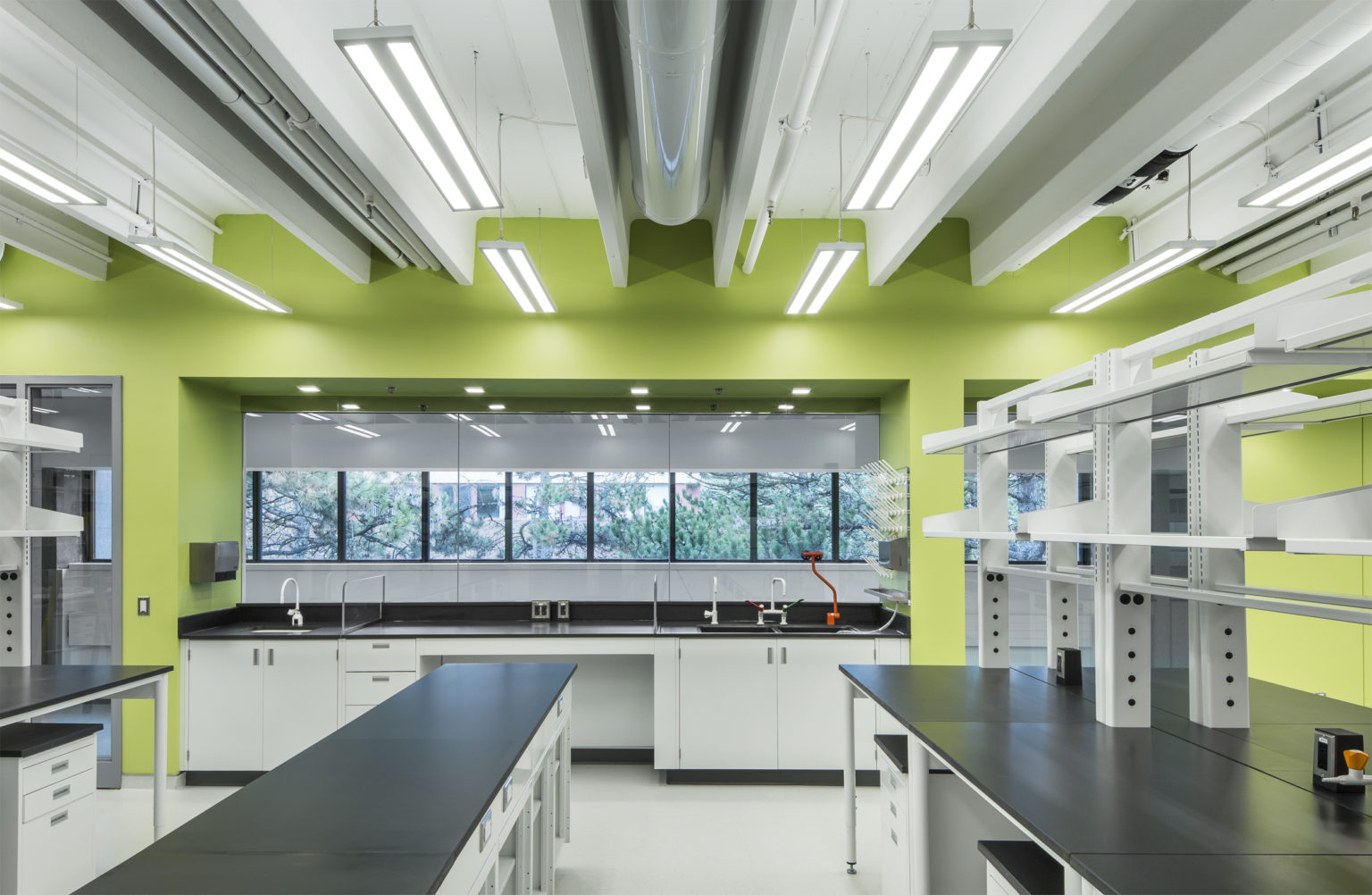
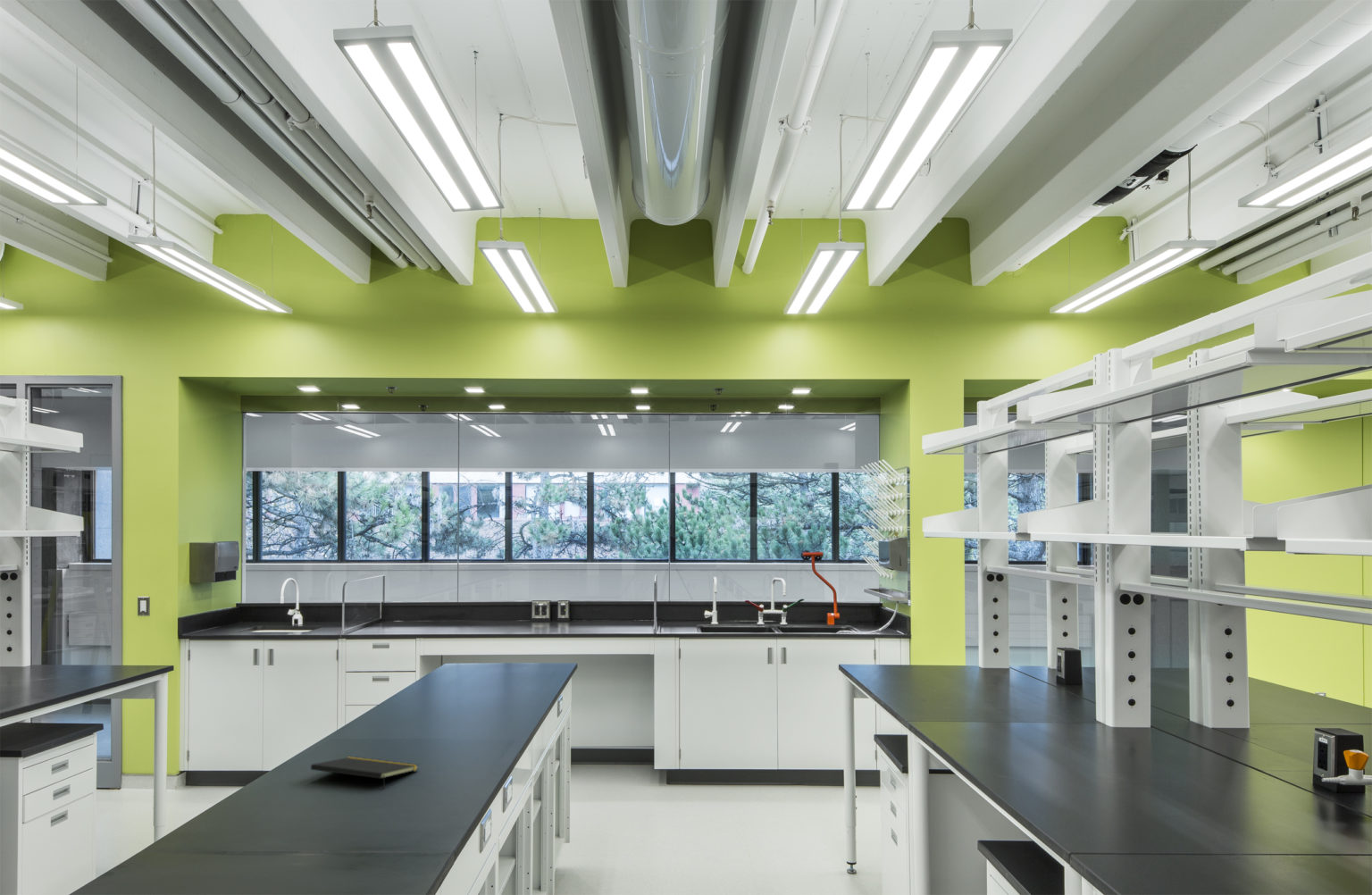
+ notepad [310,756,420,790]
